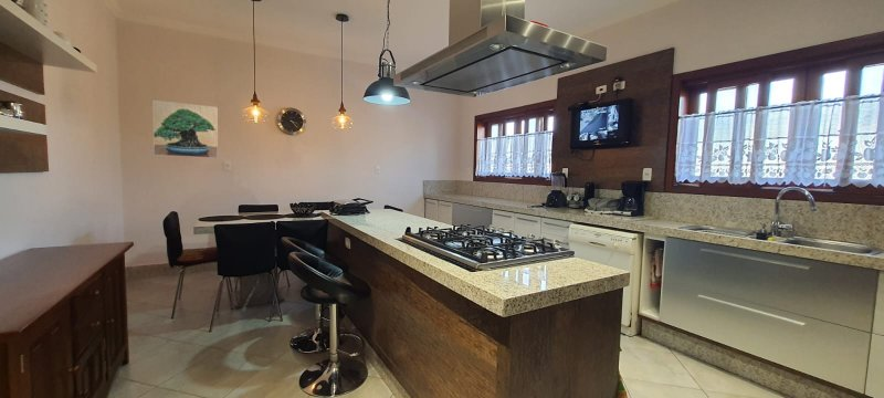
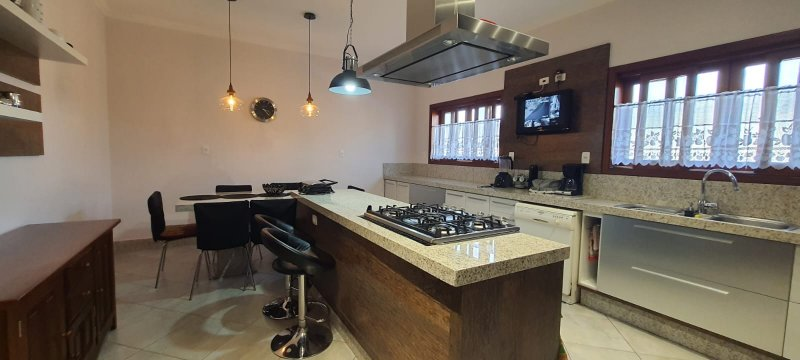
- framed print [151,100,219,159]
